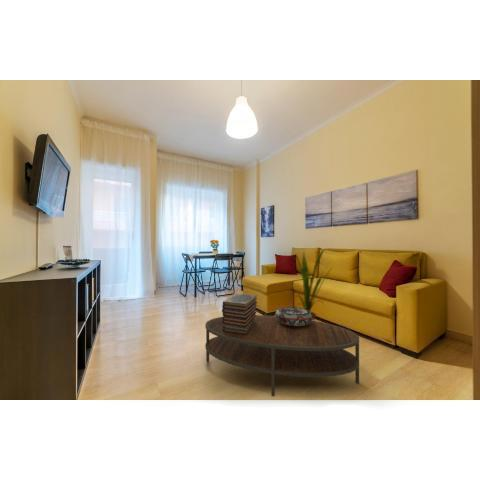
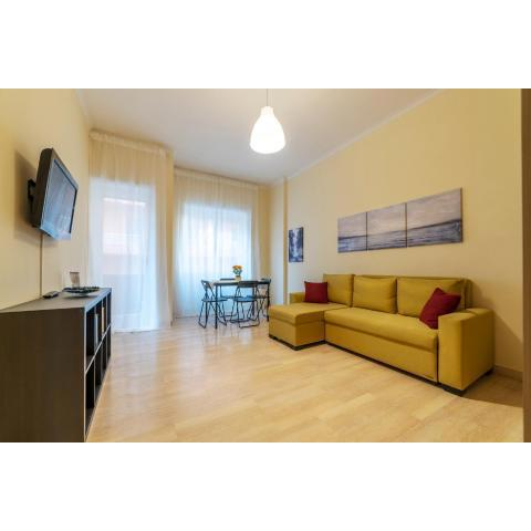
- book stack [221,292,258,335]
- house plant [294,248,334,321]
- decorative bowl [274,306,312,326]
- coffee table [204,314,360,397]
